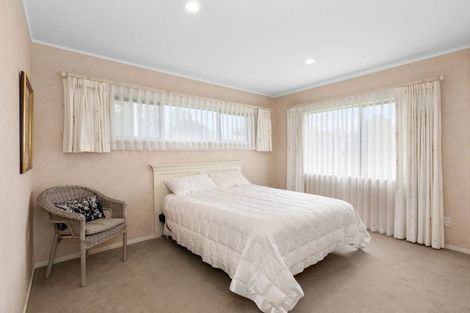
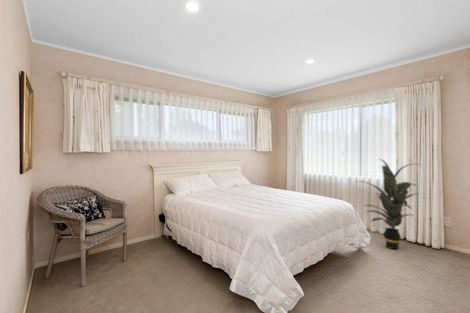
+ indoor plant [356,158,423,250]
